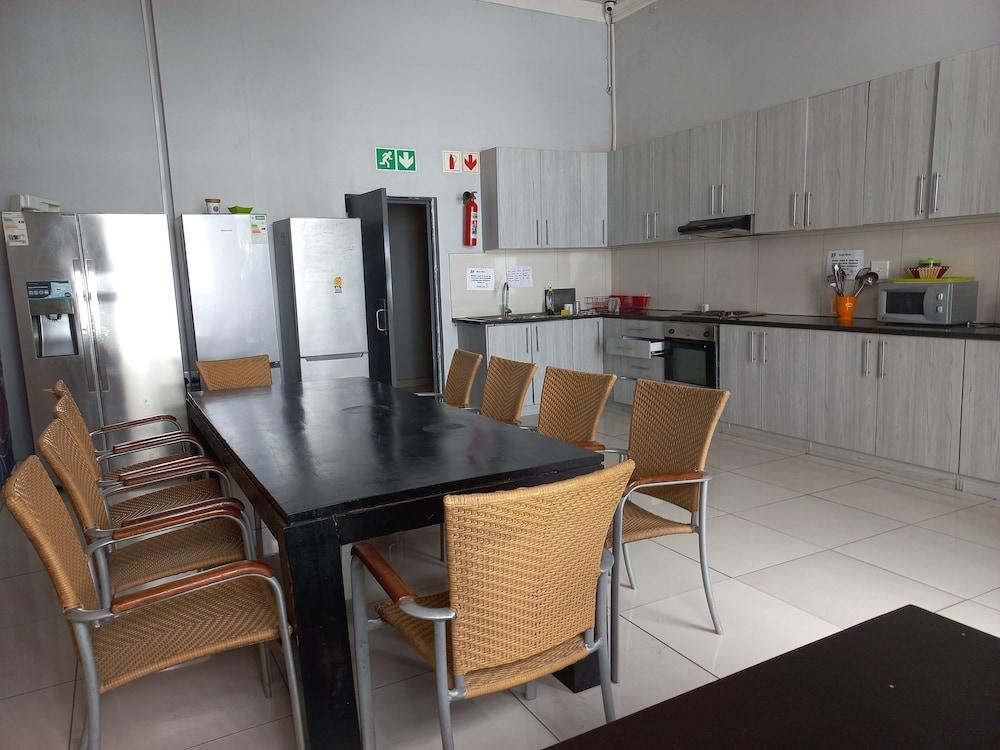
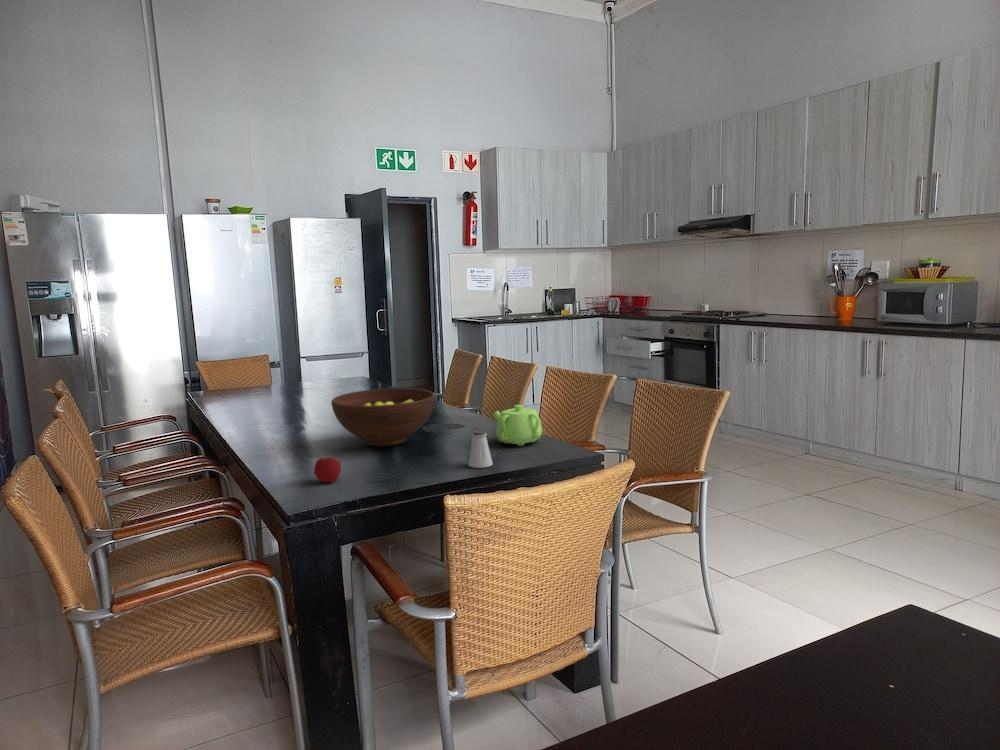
+ teapot [492,404,543,447]
+ fruit bowl [330,387,436,447]
+ saltshaker [467,429,494,469]
+ apple [313,452,342,483]
